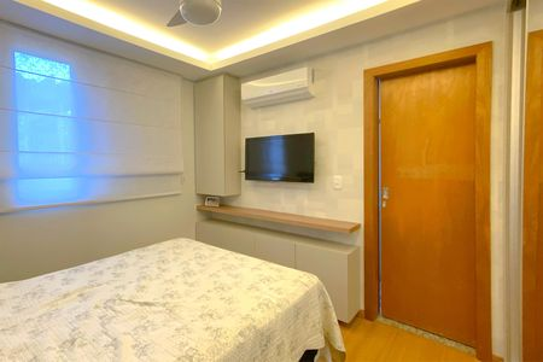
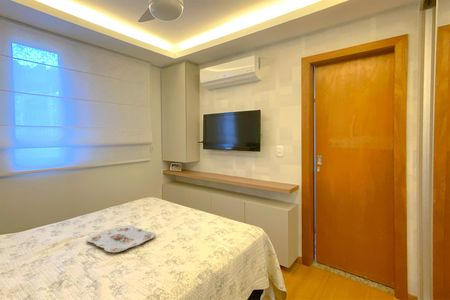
+ serving tray [86,224,156,253]
